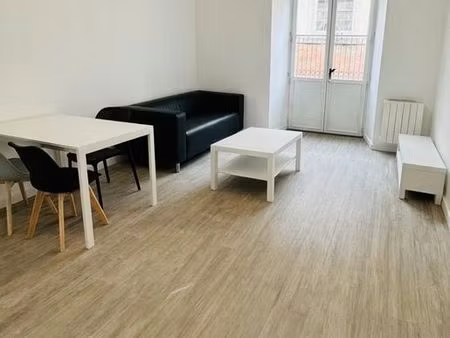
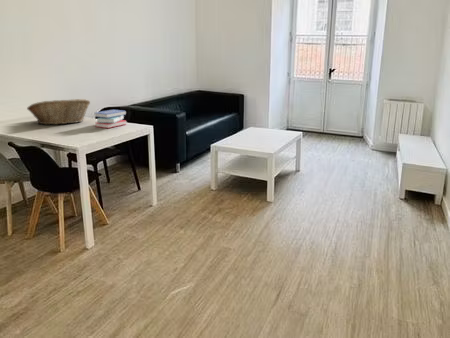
+ fruit basket [26,98,91,126]
+ book [94,109,128,129]
